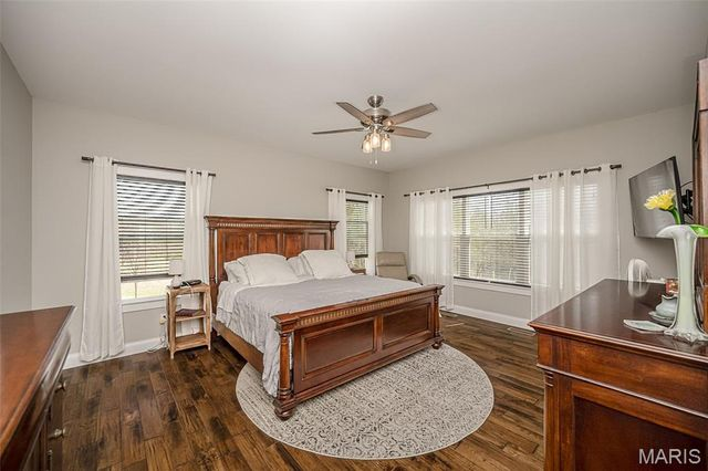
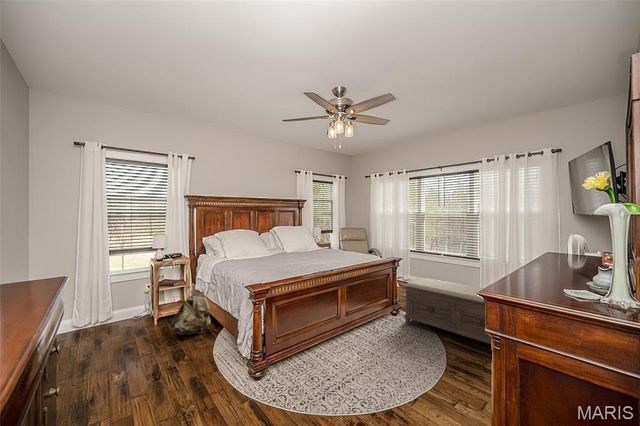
+ bench [402,276,492,345]
+ backpack [169,290,212,336]
